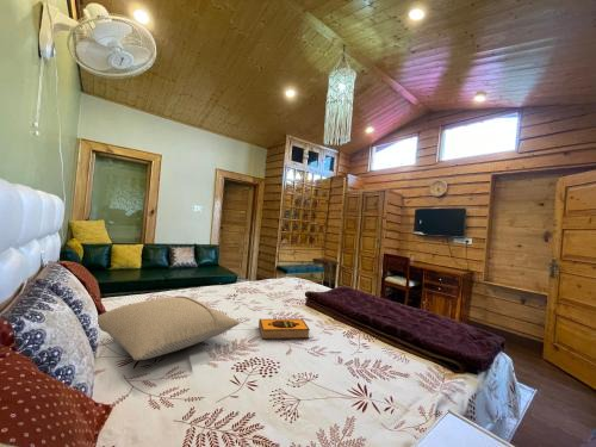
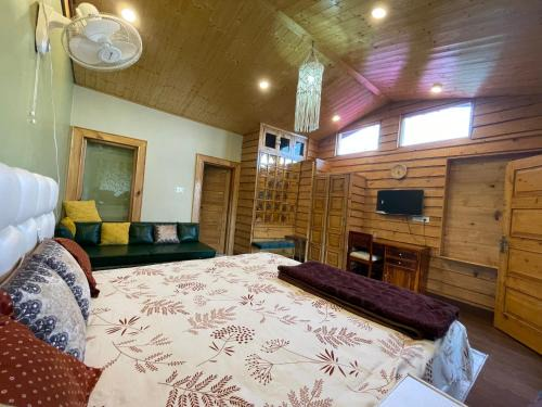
- hardback book [257,317,311,340]
- pillow [97,294,241,361]
